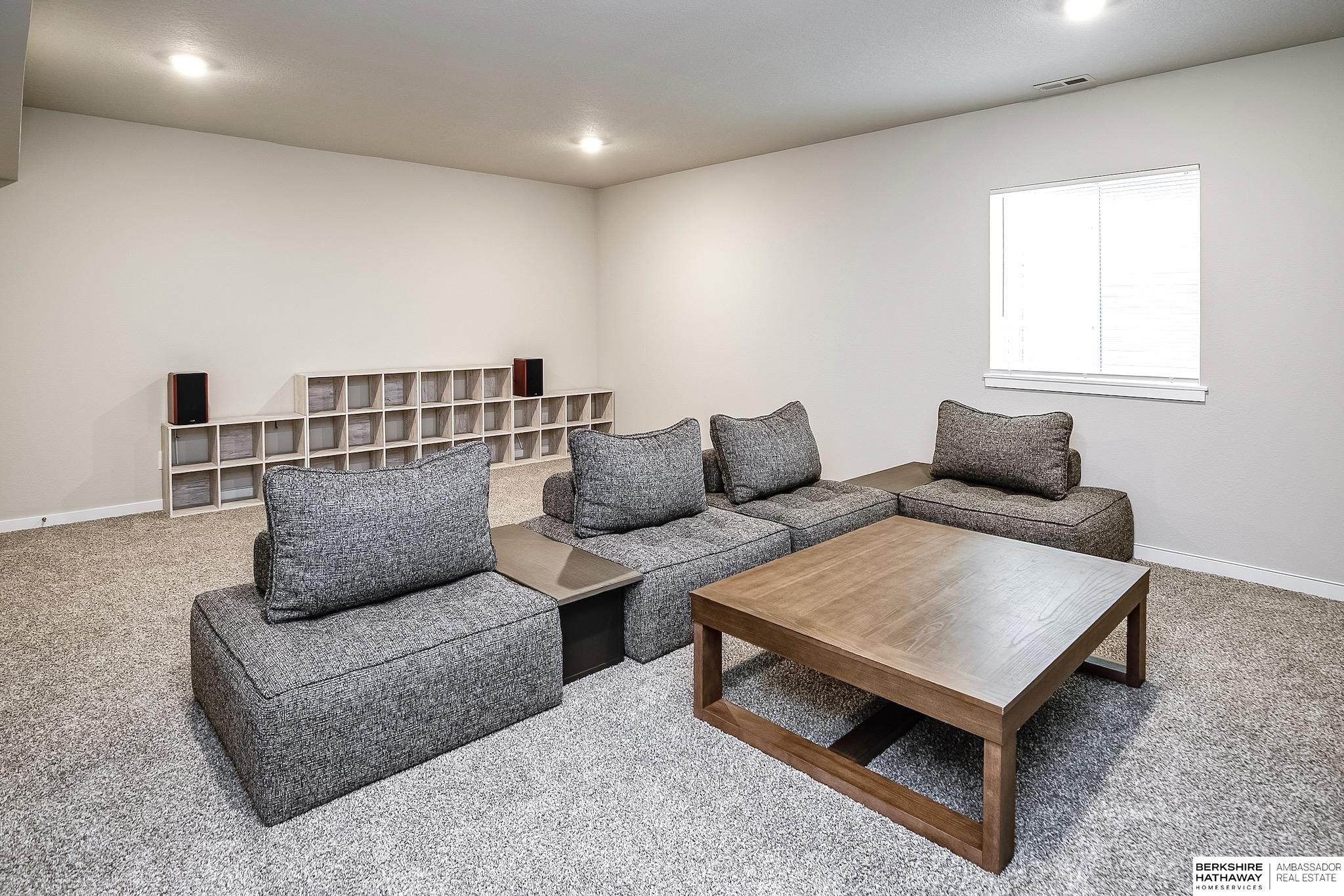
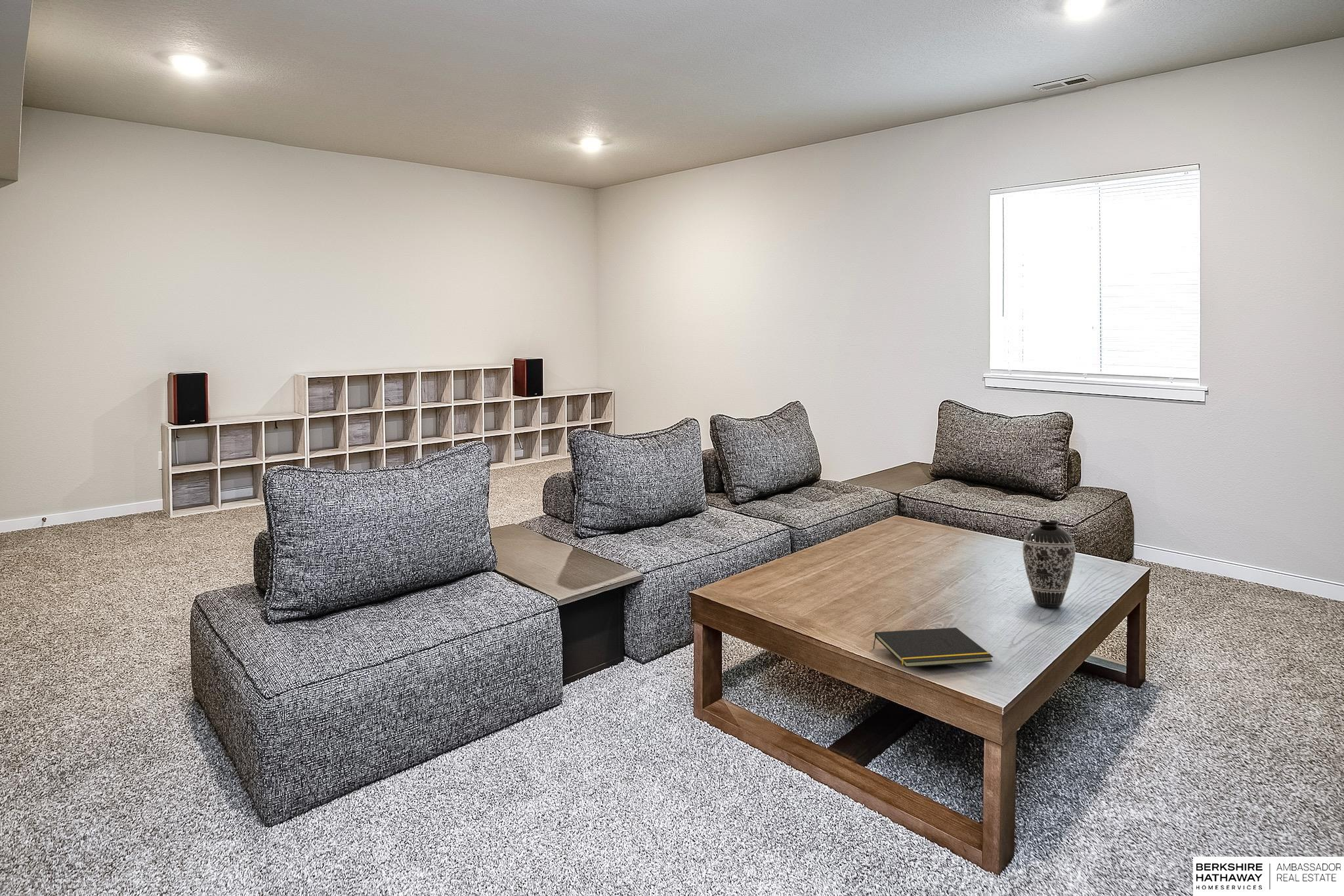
+ decorative vase [1022,519,1076,608]
+ notepad [873,627,994,668]
